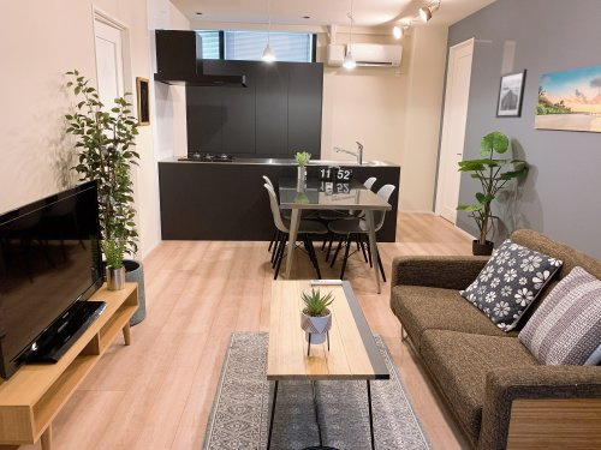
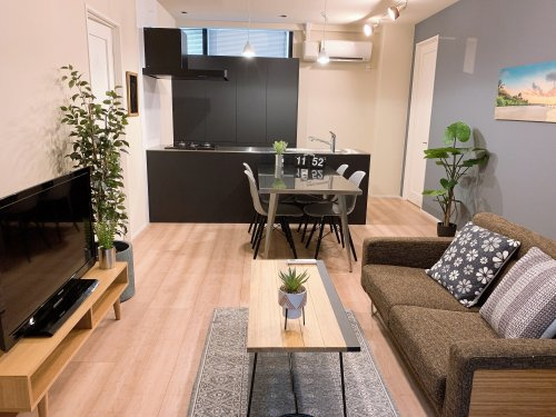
- wall art [494,68,528,119]
